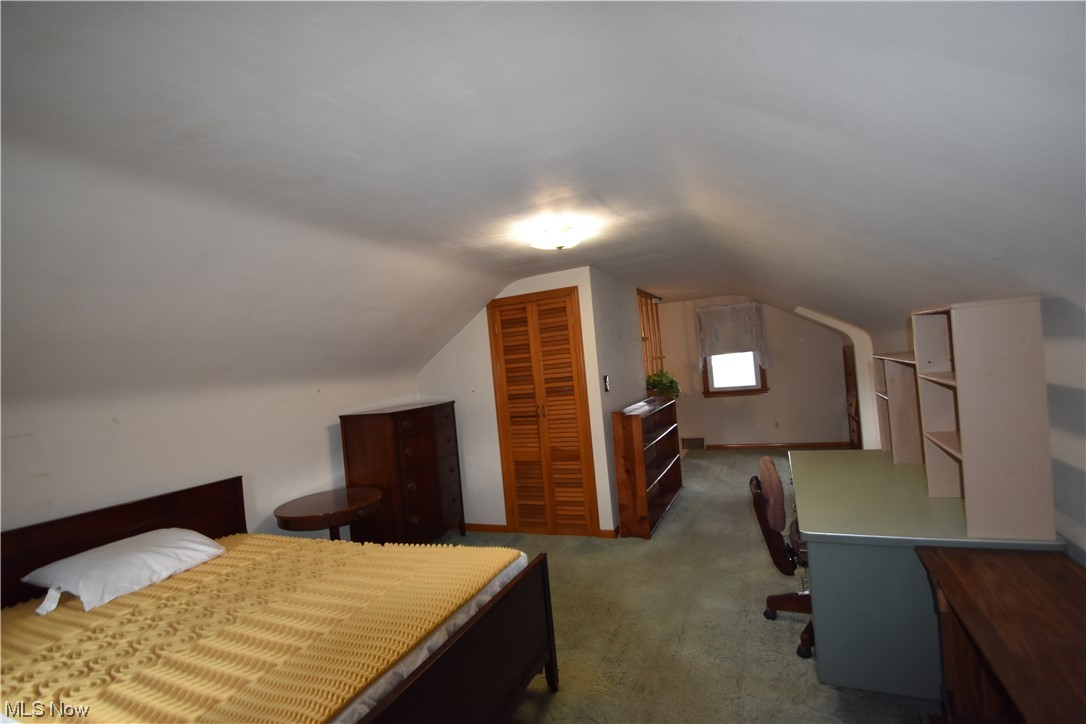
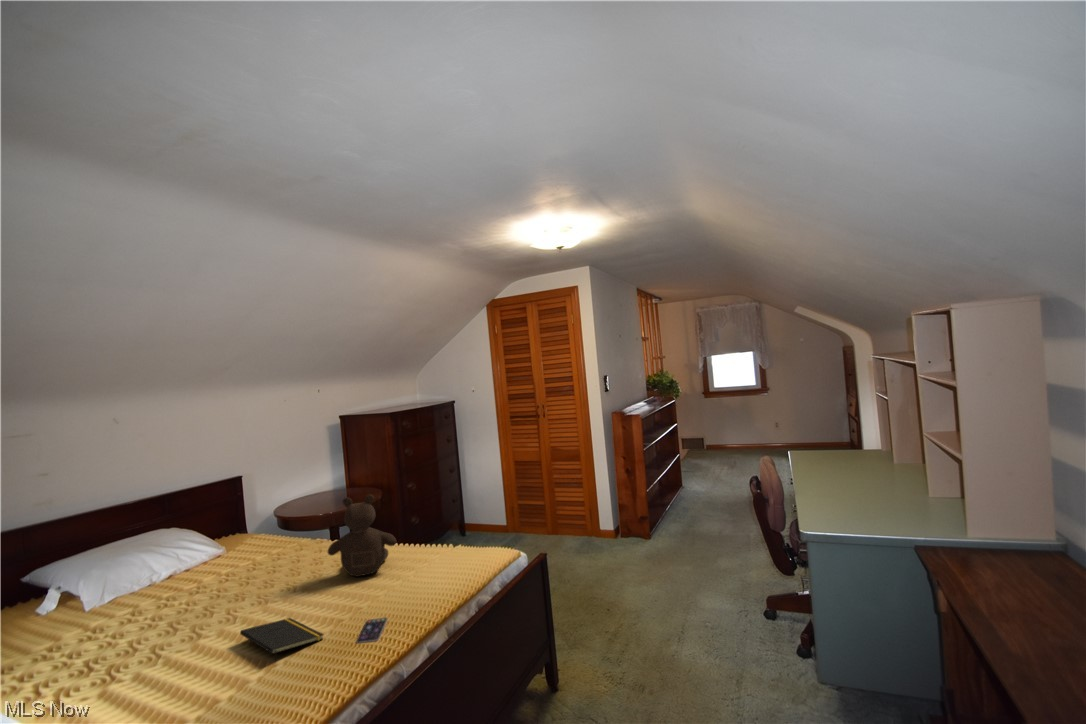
+ notepad [239,617,325,664]
+ teddy bear [327,493,397,577]
+ smartphone [355,616,389,644]
